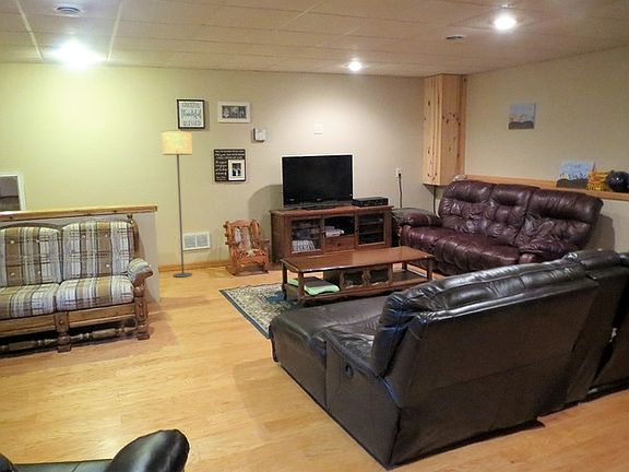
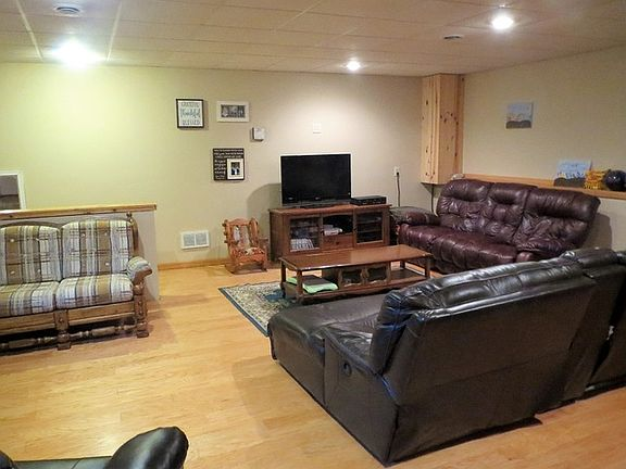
- floor lamp [161,130,193,279]
